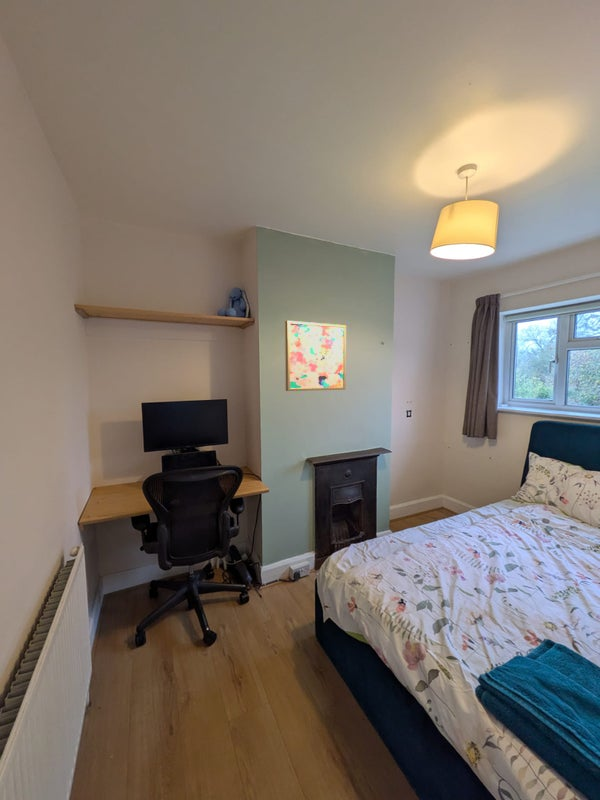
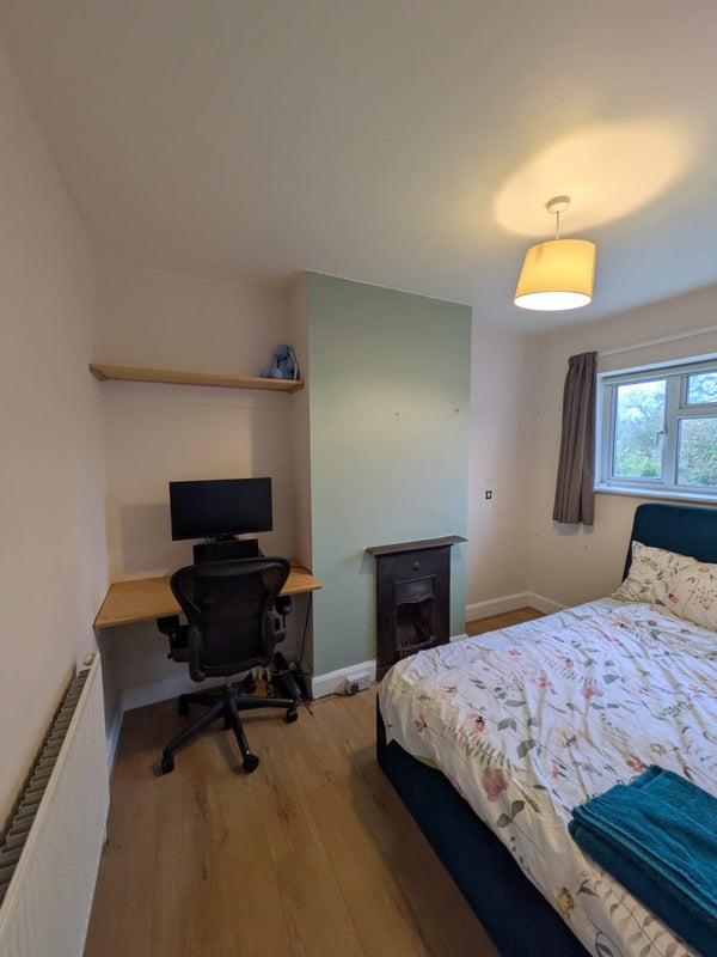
- wall art [284,320,347,392]
